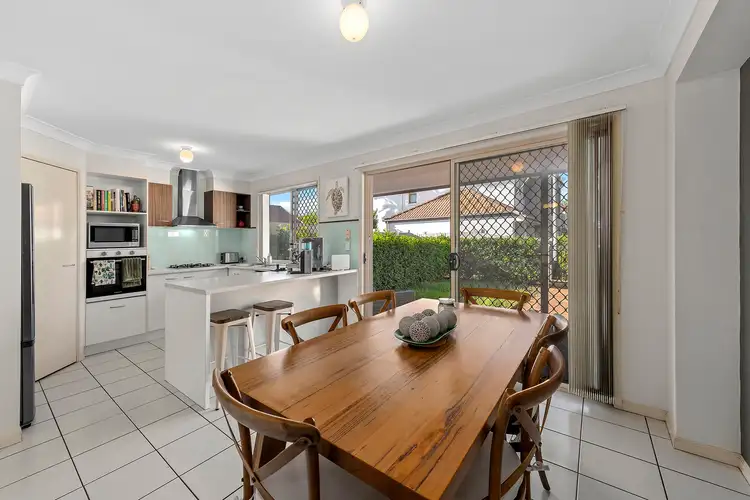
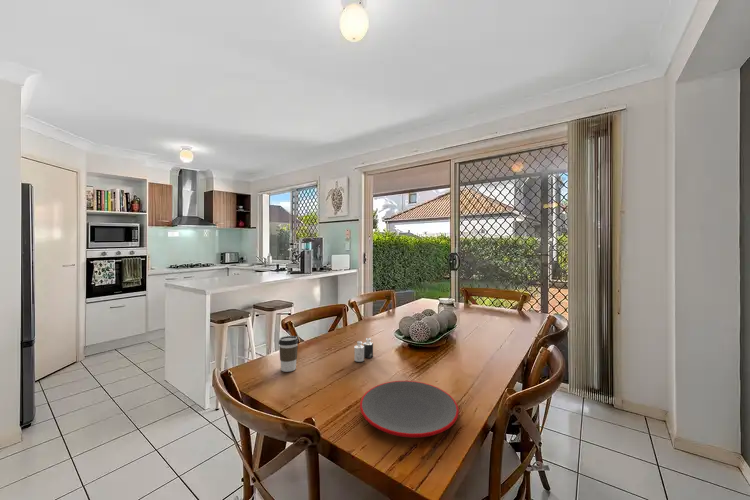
+ coffee cup [278,335,299,373]
+ candle [354,337,374,363]
+ plate [359,380,460,438]
